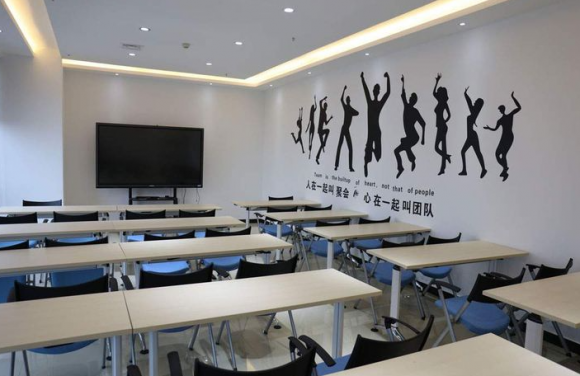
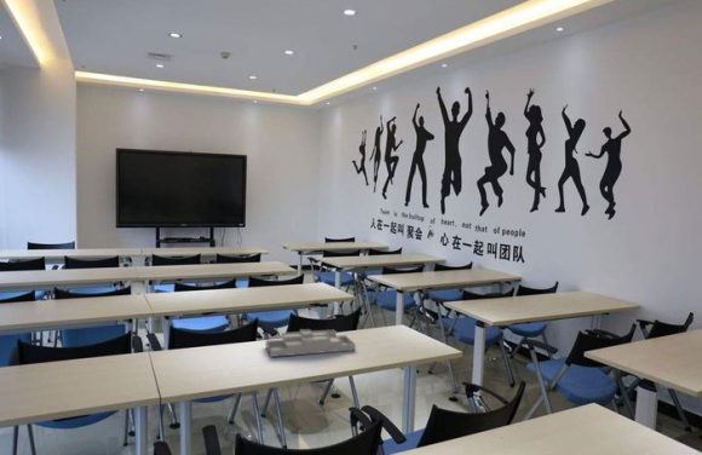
+ desk organizer [264,328,357,358]
